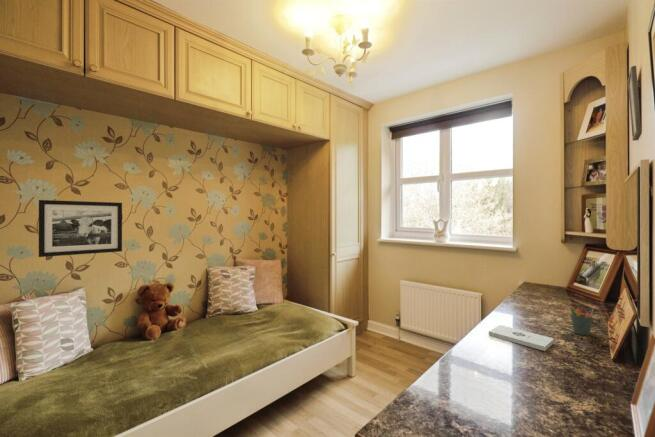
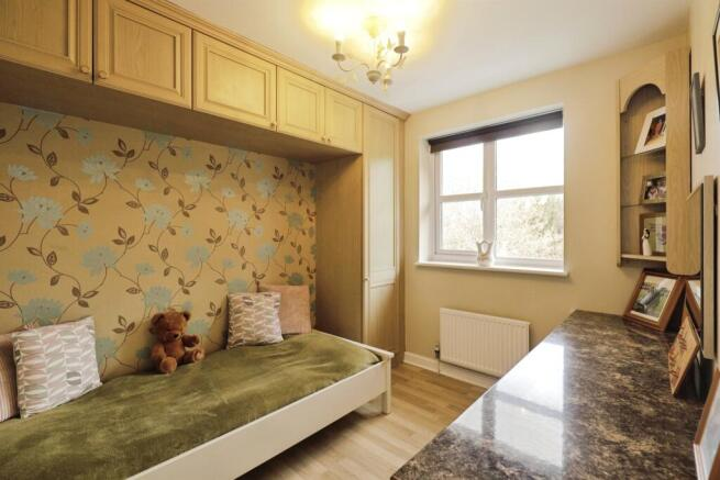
- notepad [488,324,554,352]
- pen holder [569,306,595,336]
- picture frame [38,199,123,258]
